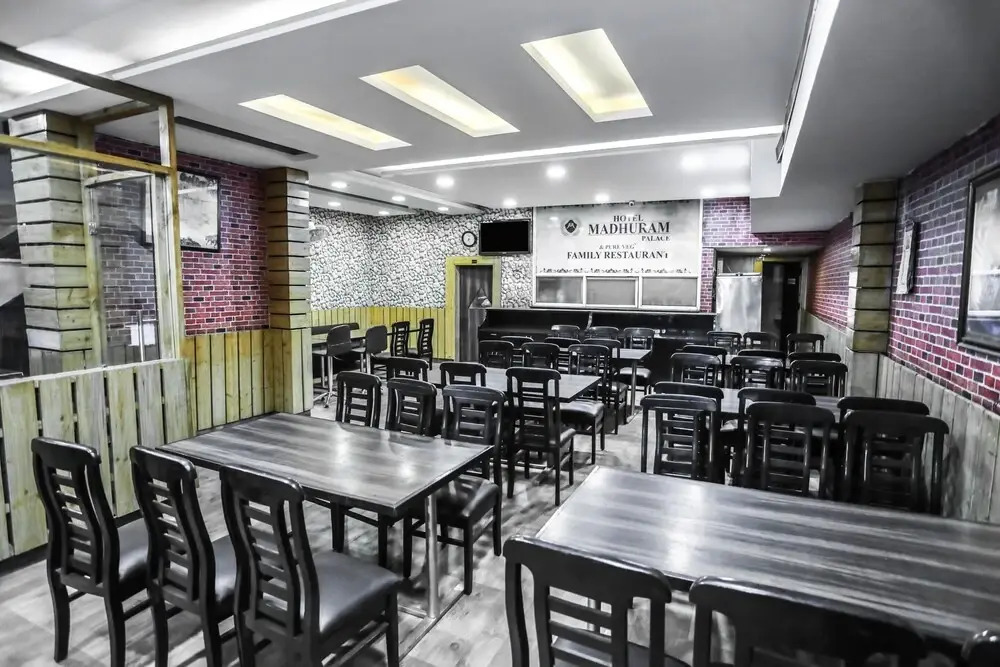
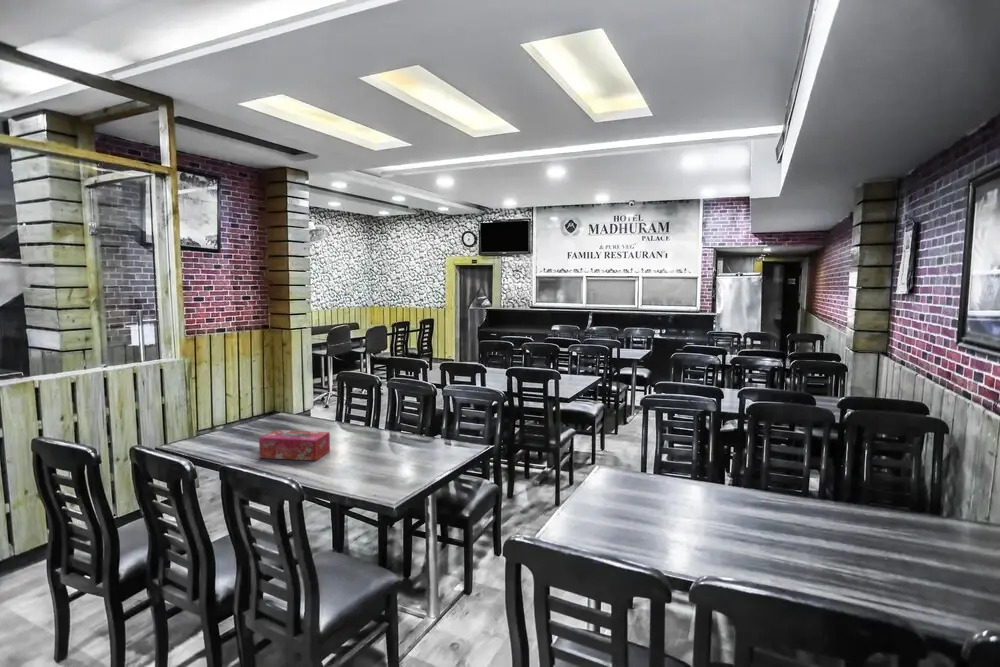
+ tissue box [258,429,331,462]
